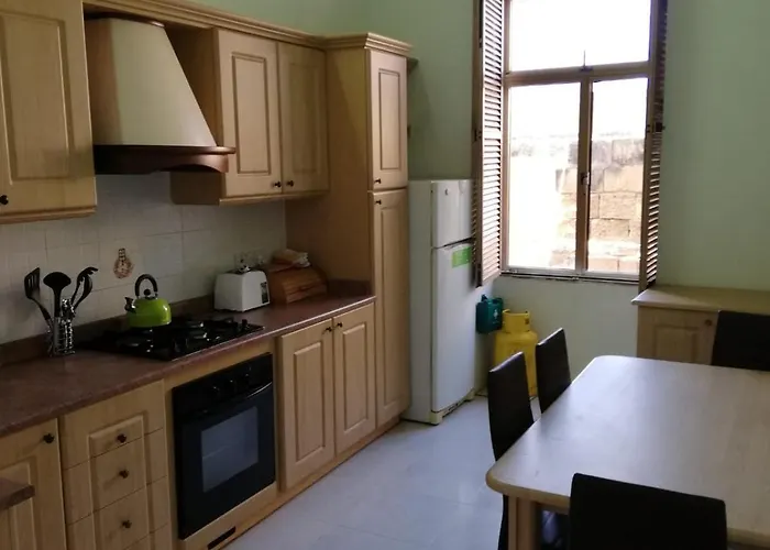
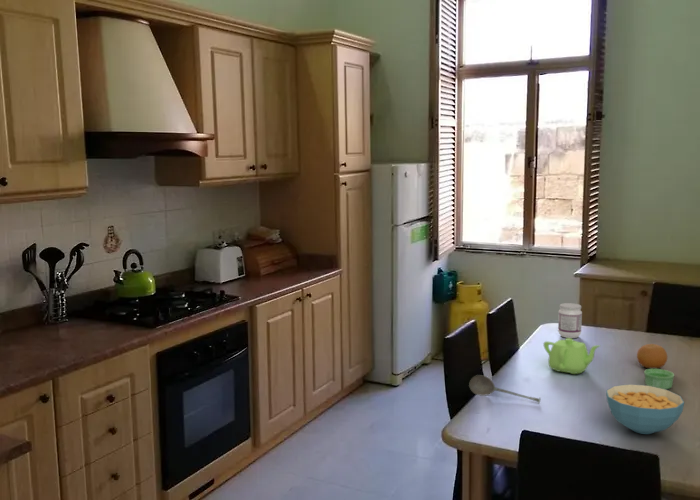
+ fruit [636,343,668,369]
+ soupspoon [468,374,542,404]
+ teapot [542,338,601,375]
+ cereal bowl [605,383,685,435]
+ jam [557,302,583,339]
+ ramekin [643,368,675,390]
